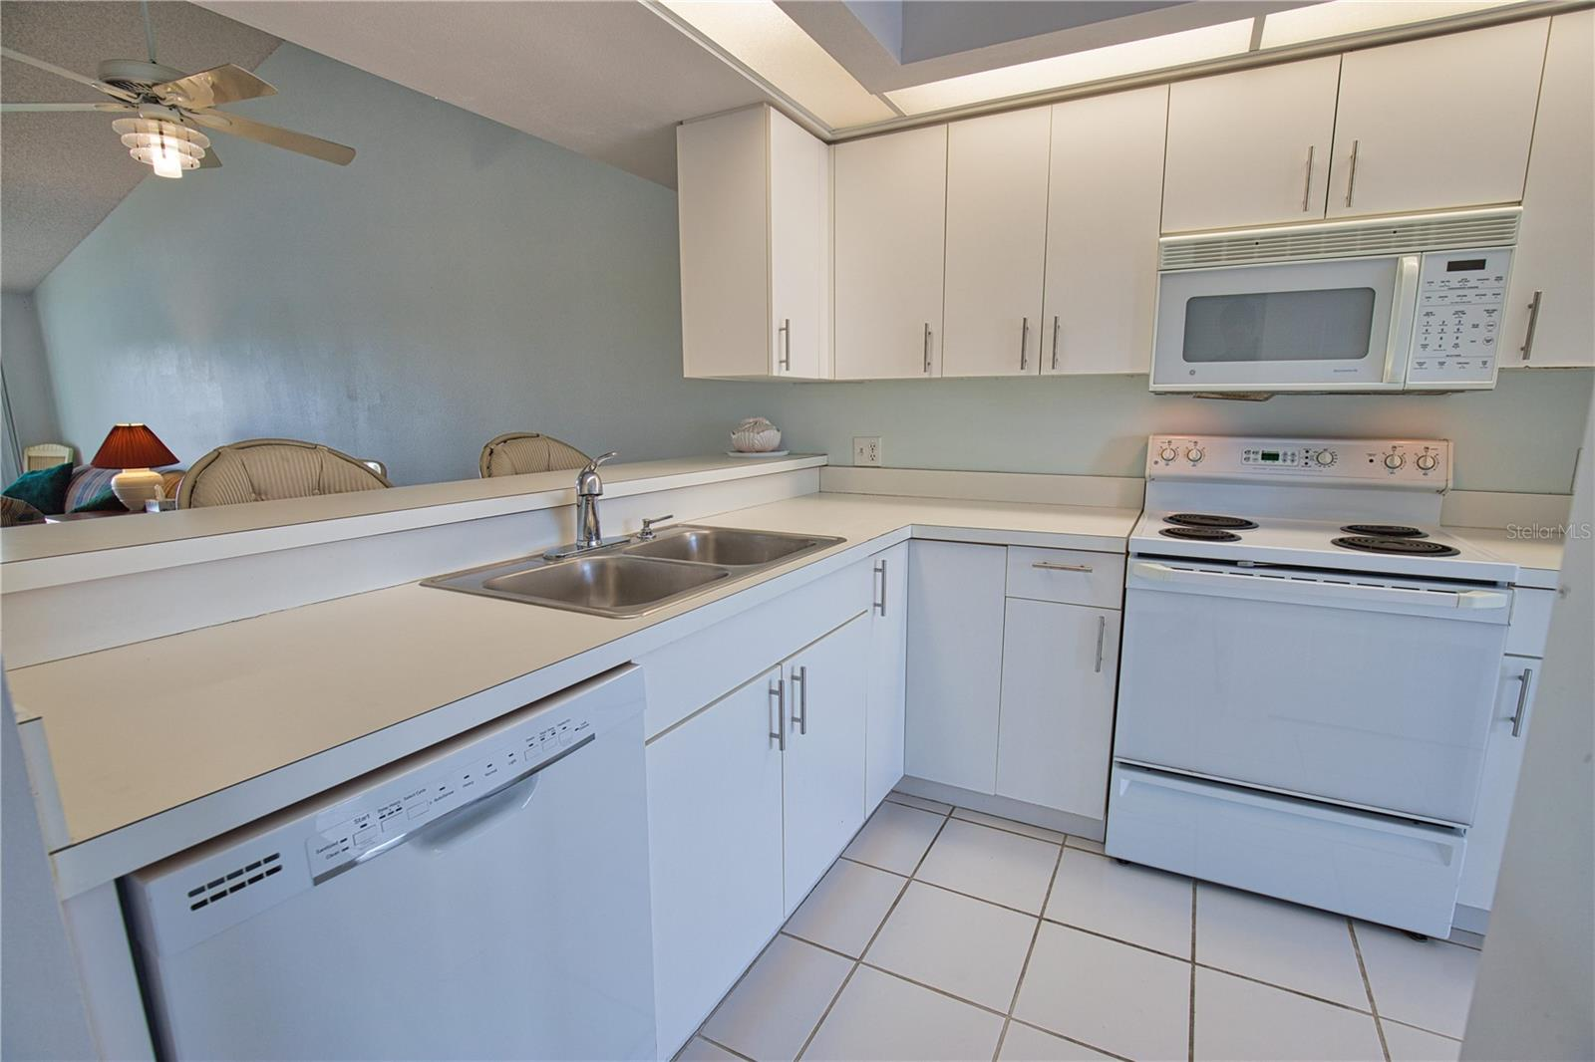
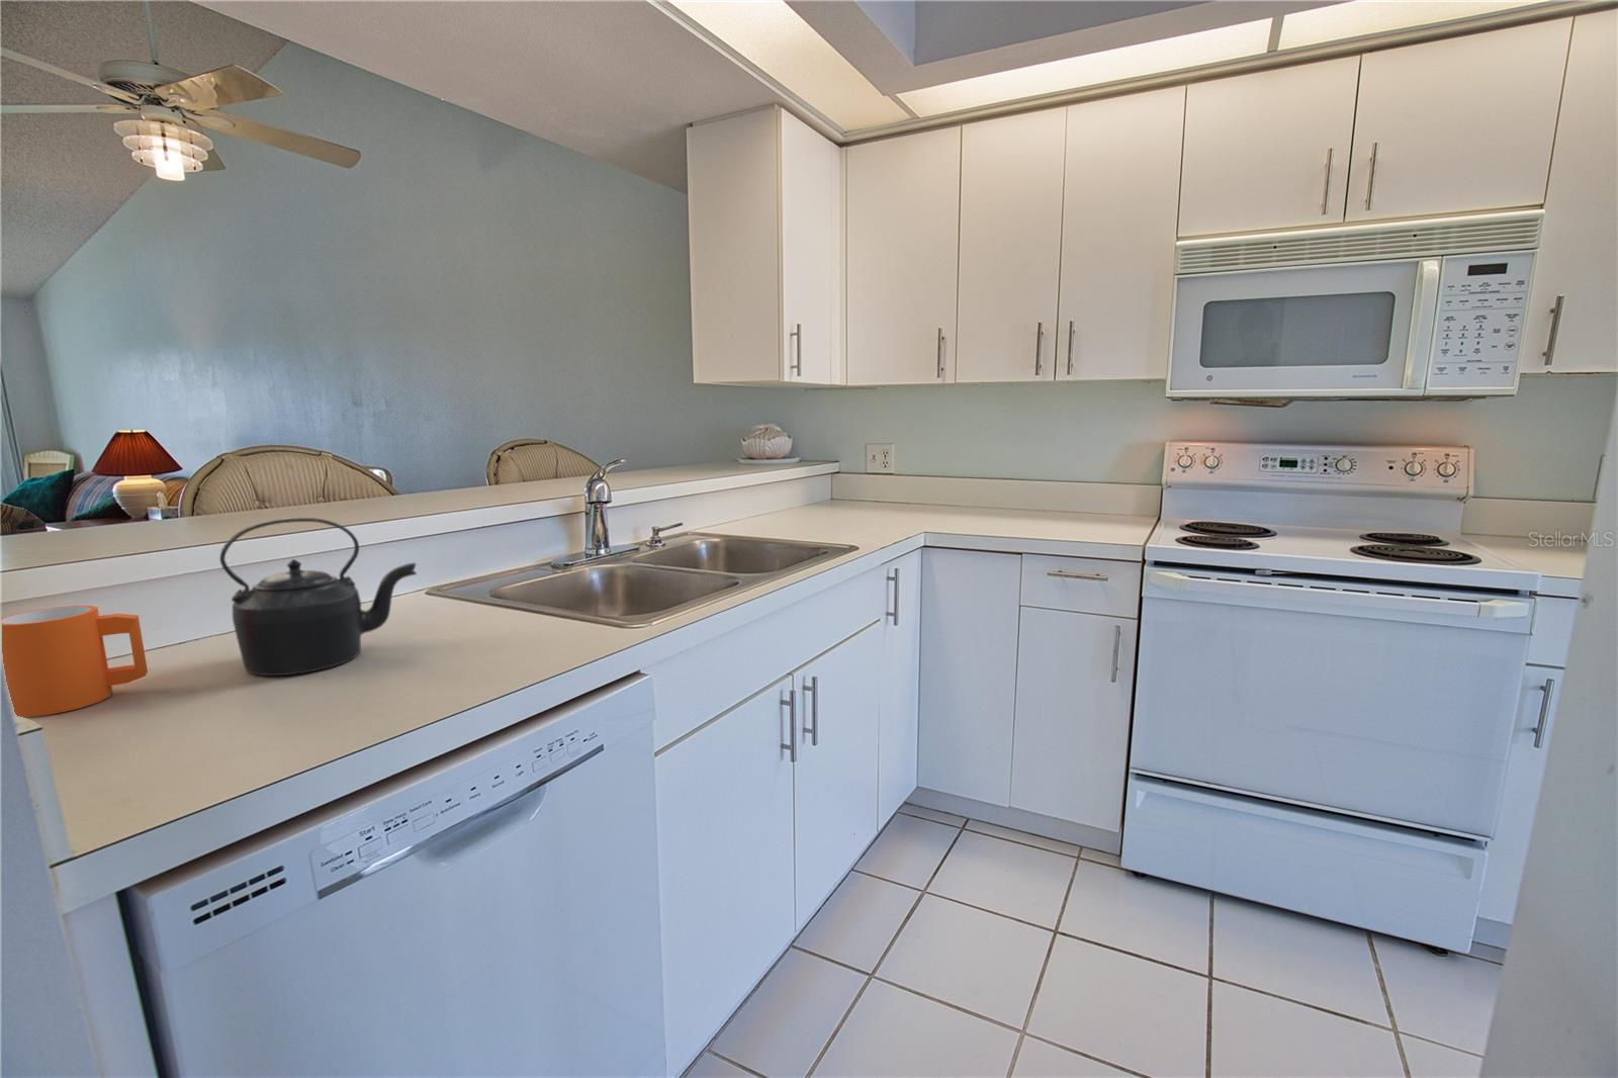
+ kettle [219,517,417,676]
+ mug [0,605,149,718]
